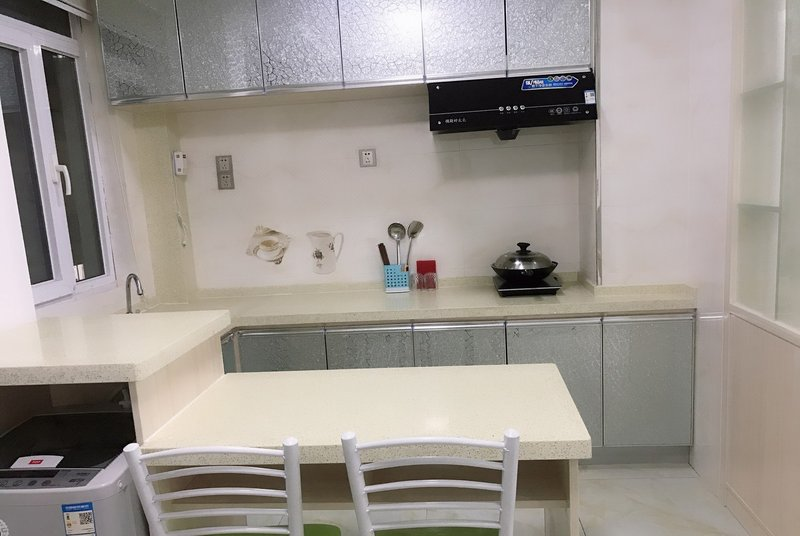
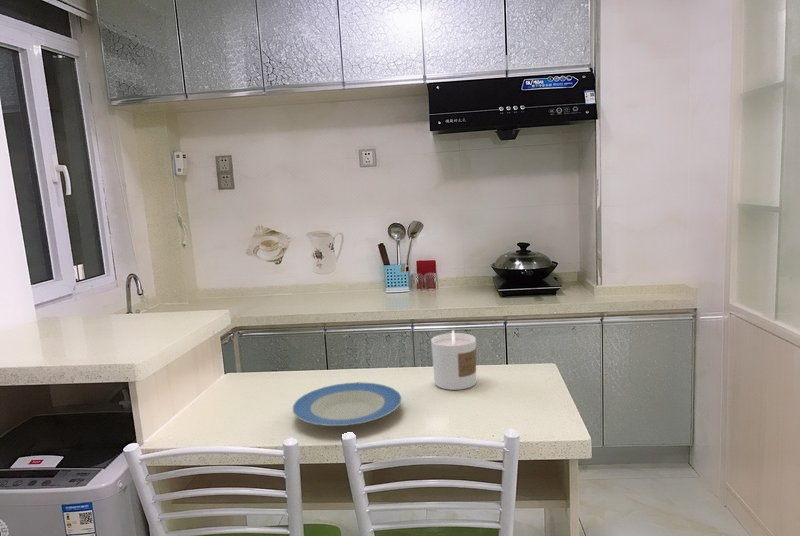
+ plate [292,381,403,427]
+ candle [430,329,477,391]
